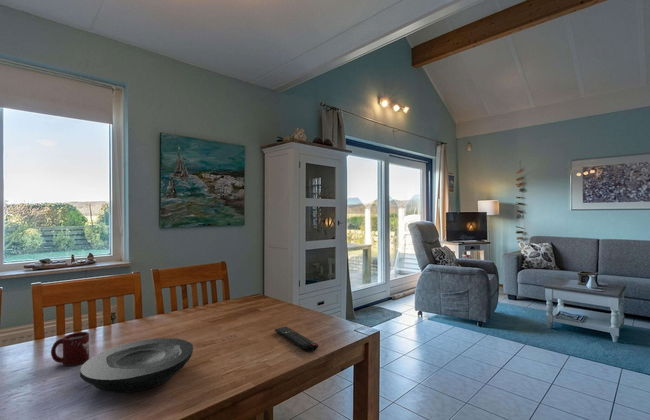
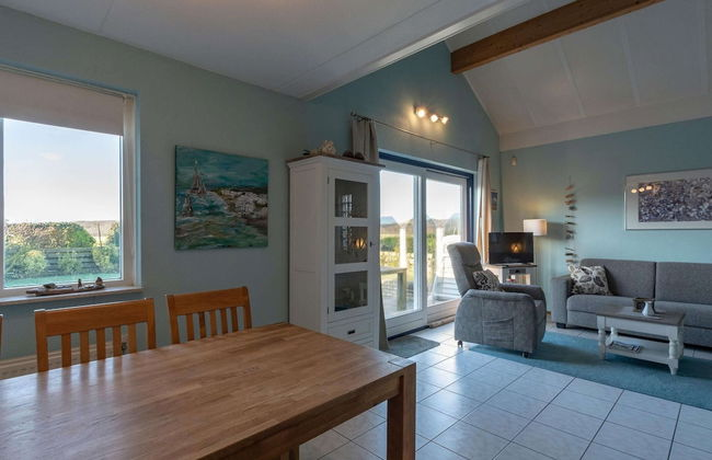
- remote control [274,326,319,353]
- cup [50,331,90,367]
- plate [79,337,194,394]
